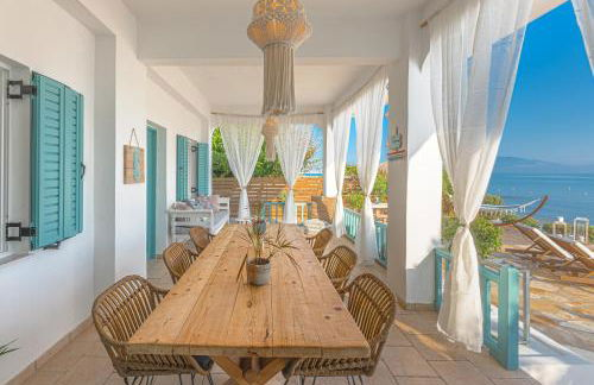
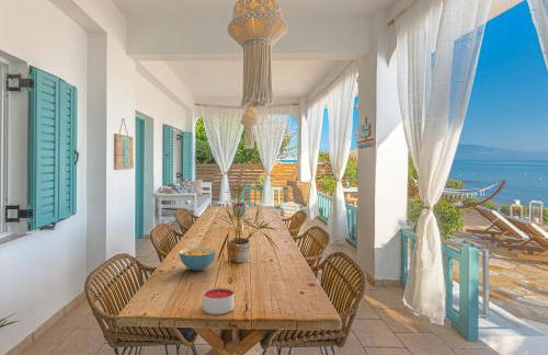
+ candle [202,287,235,316]
+ cereal bowl [179,247,217,272]
